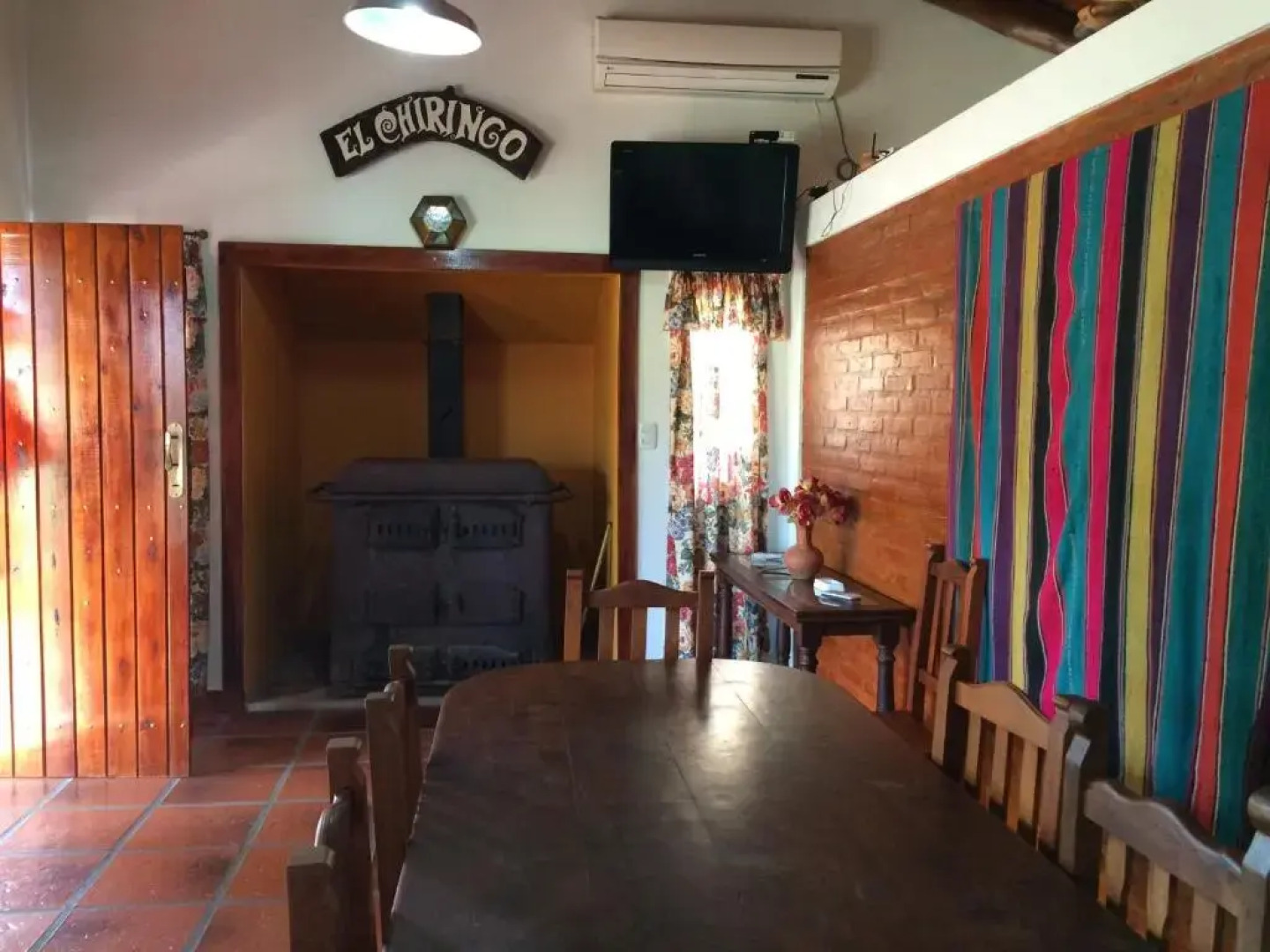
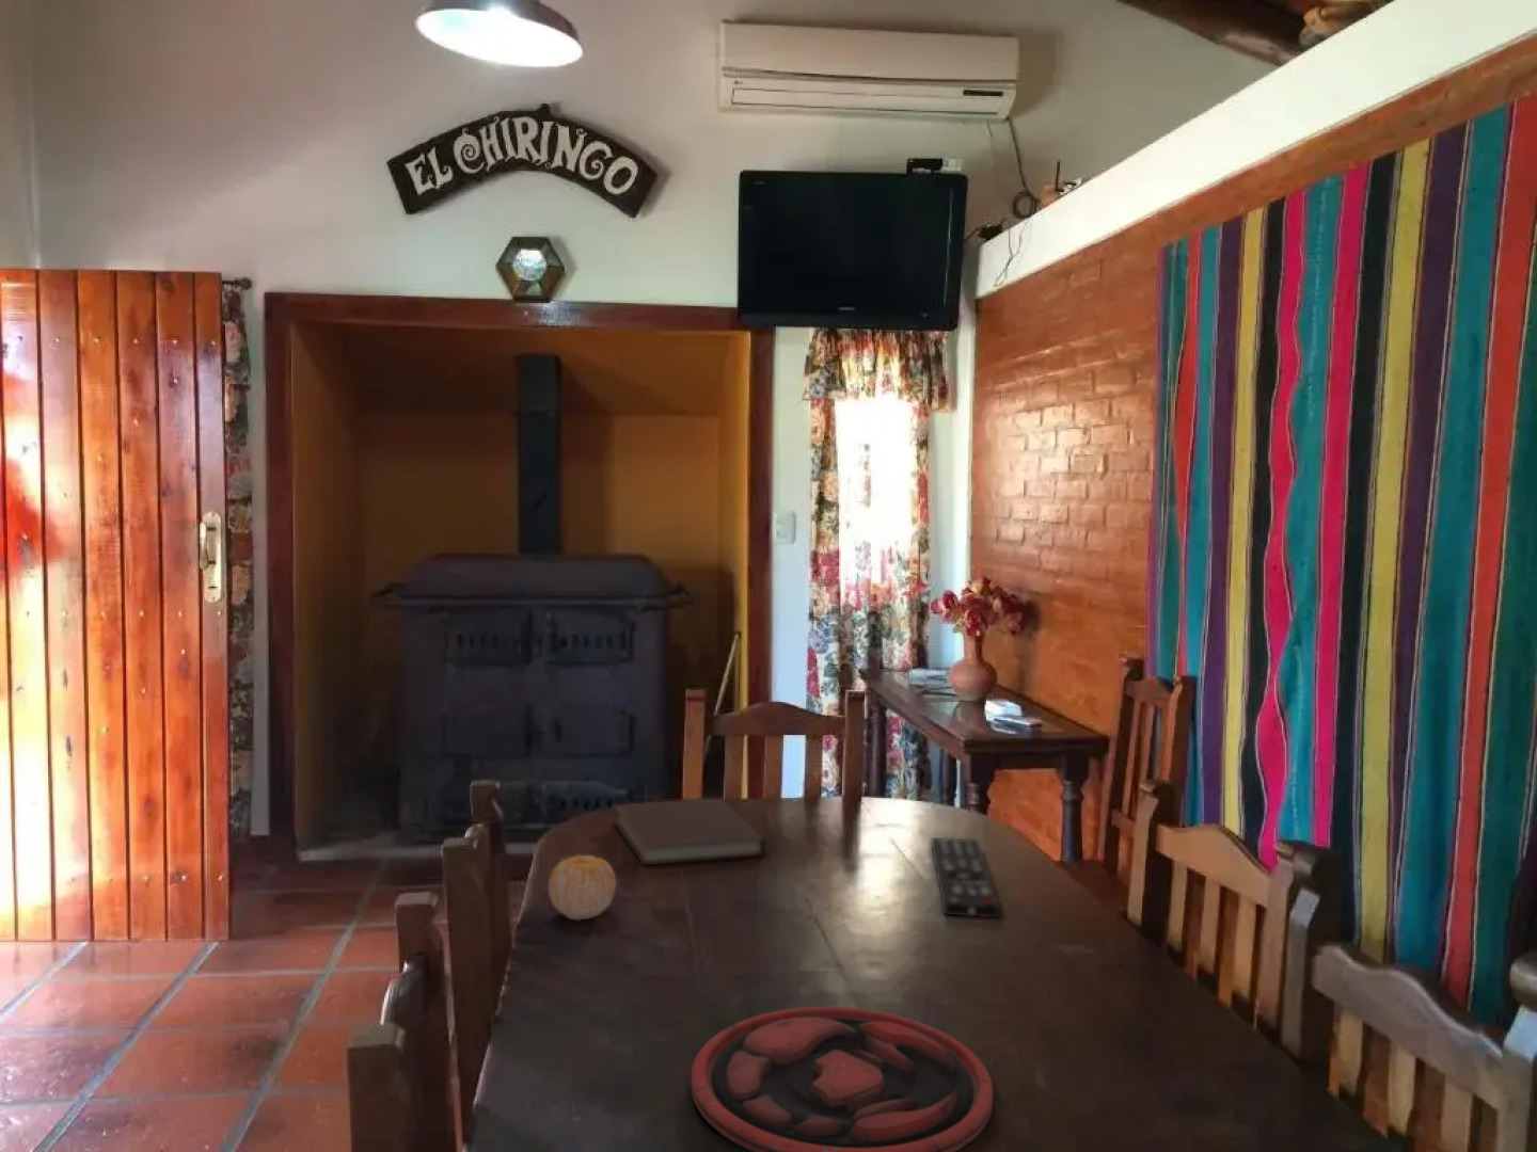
+ plate [691,1006,994,1152]
+ fruit [547,854,617,922]
+ notebook [611,797,766,866]
+ remote control [929,836,1000,918]
